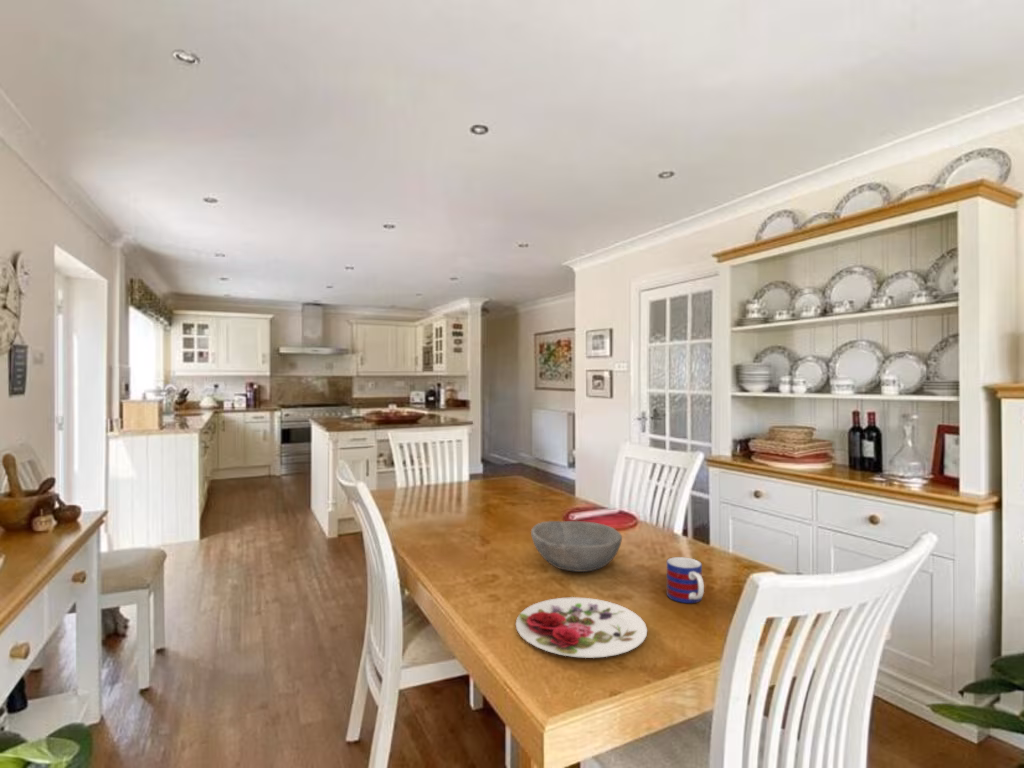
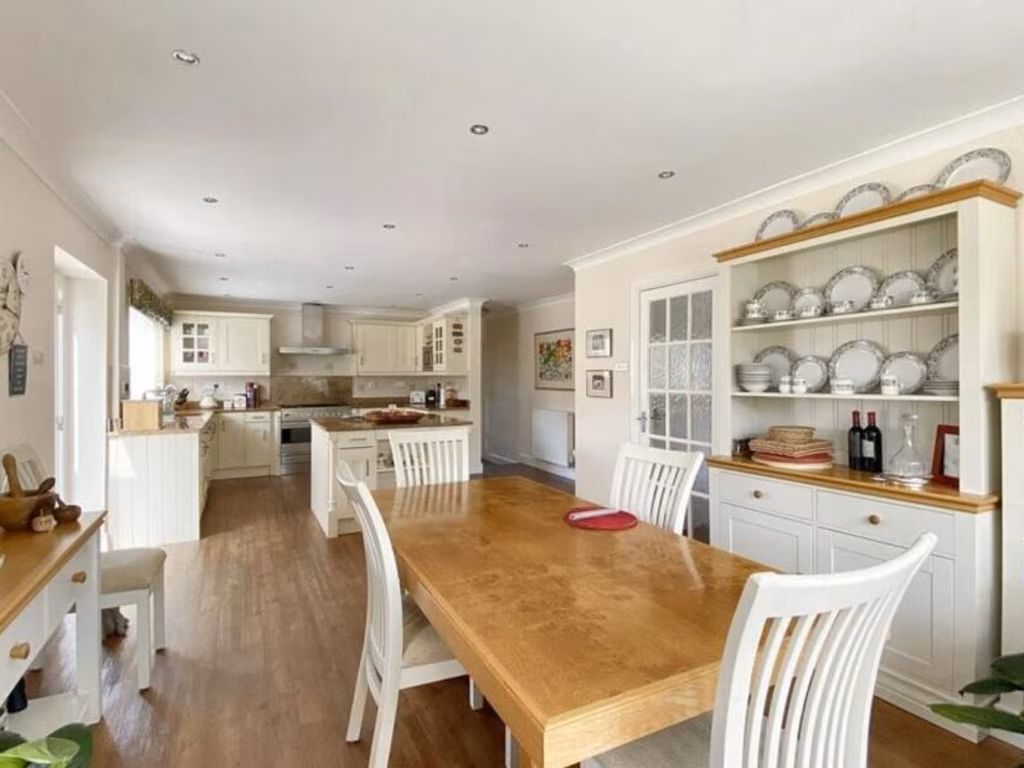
- bowl [530,520,623,573]
- plate [515,596,648,659]
- mug [666,556,705,604]
